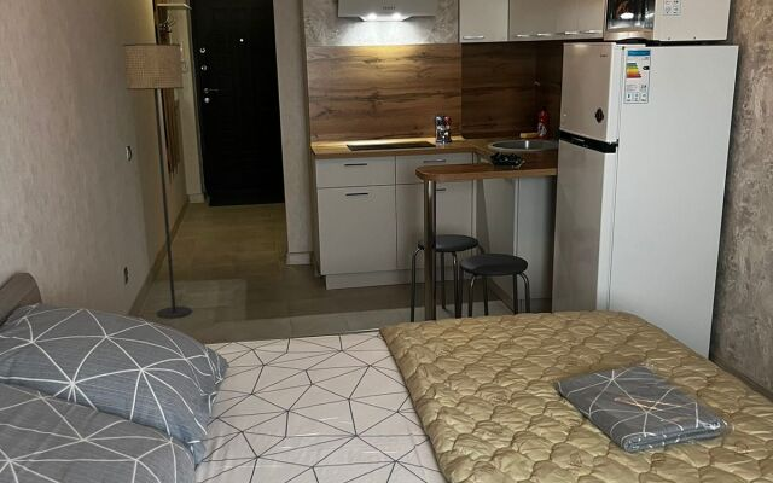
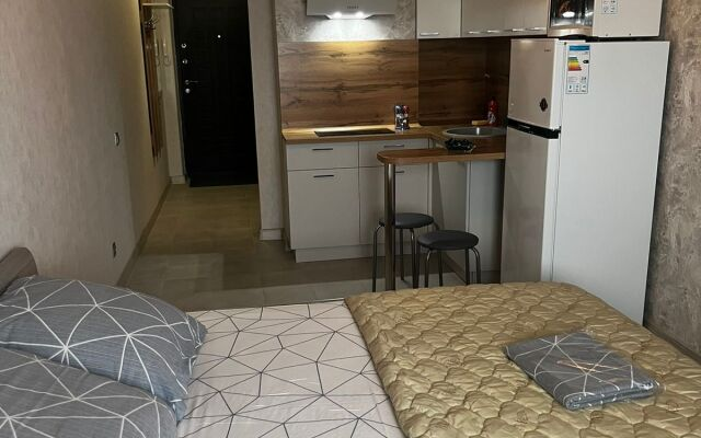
- floor lamp [122,42,192,319]
